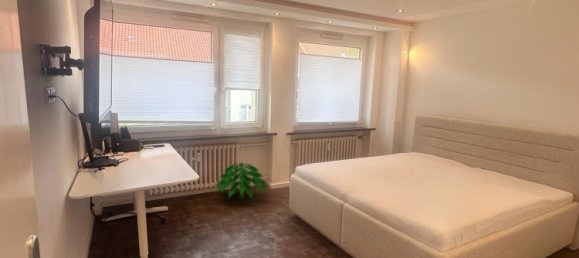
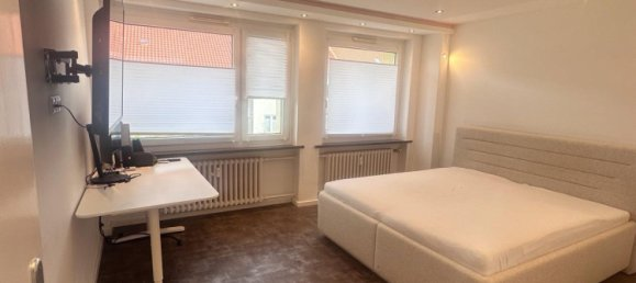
- indoor plant [213,162,269,200]
